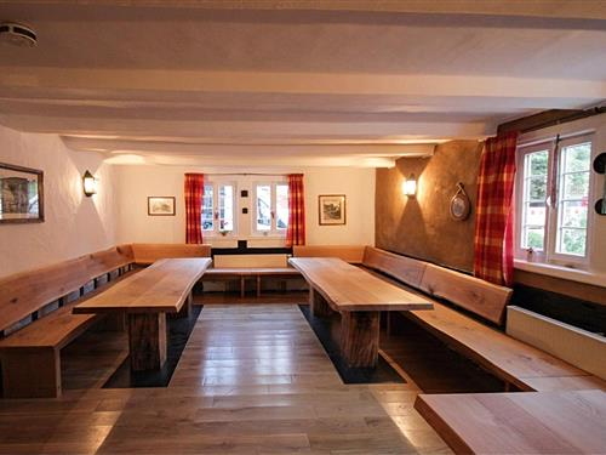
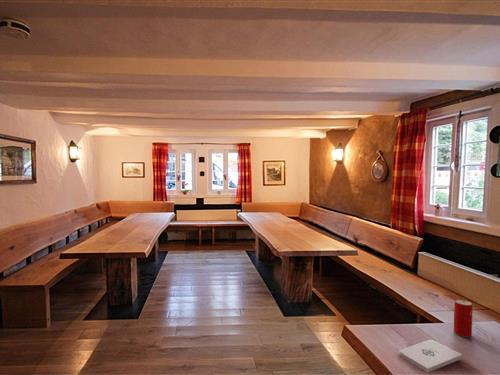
+ notepad [398,339,463,374]
+ beverage can [453,299,473,338]
